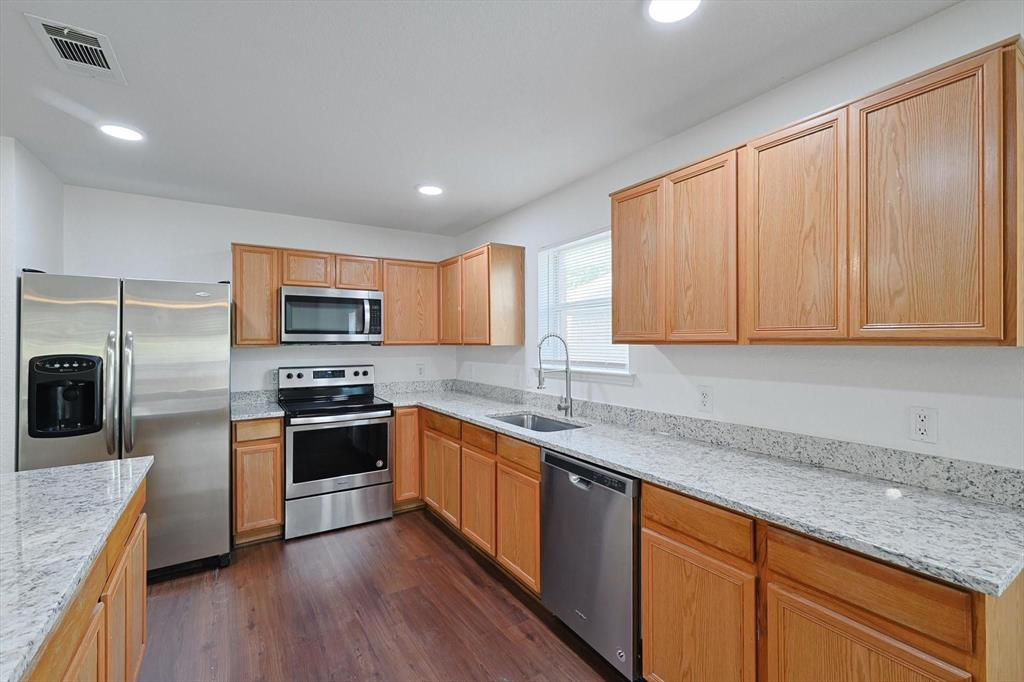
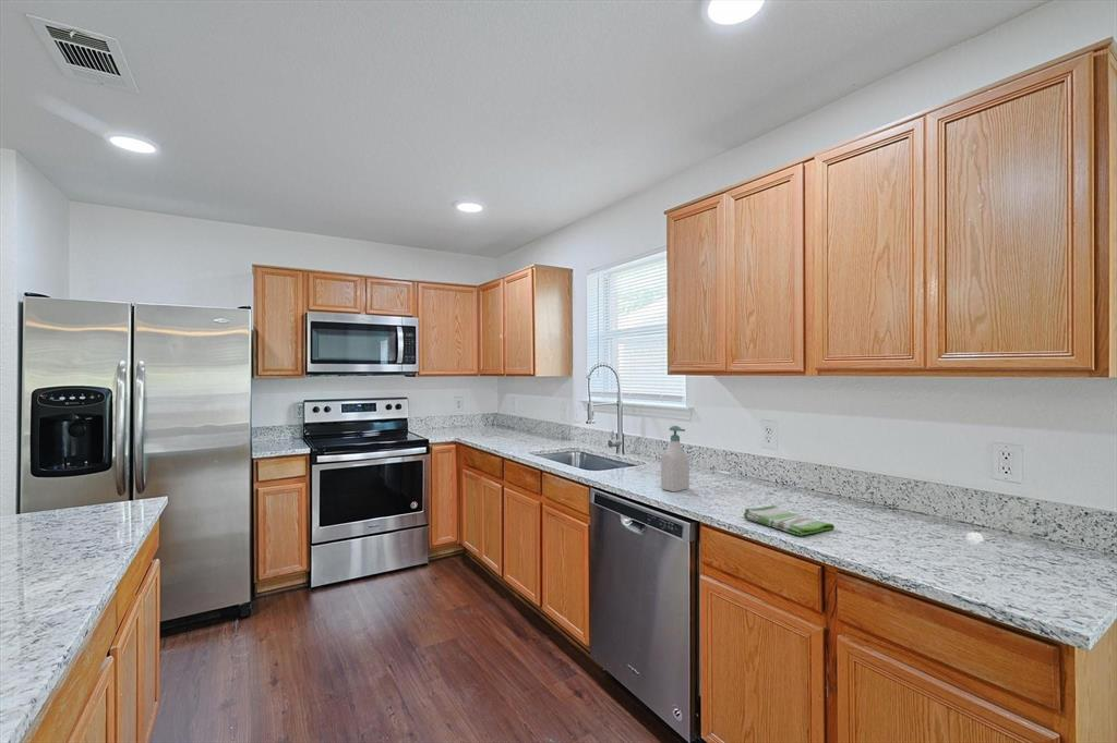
+ soap bottle [660,425,690,492]
+ dish towel [743,504,836,536]
